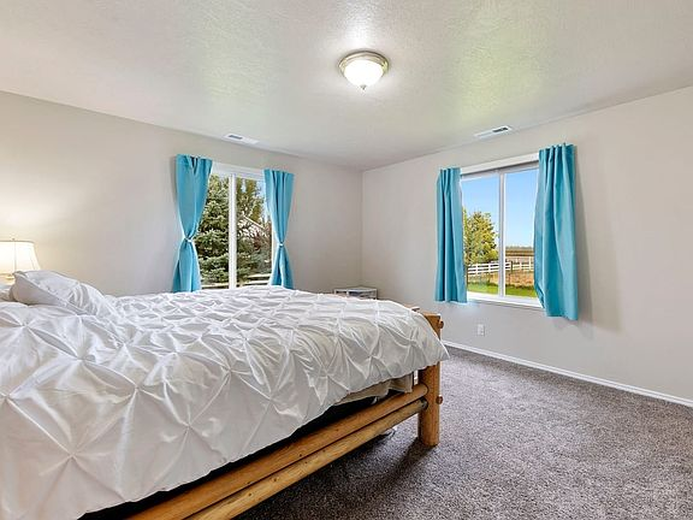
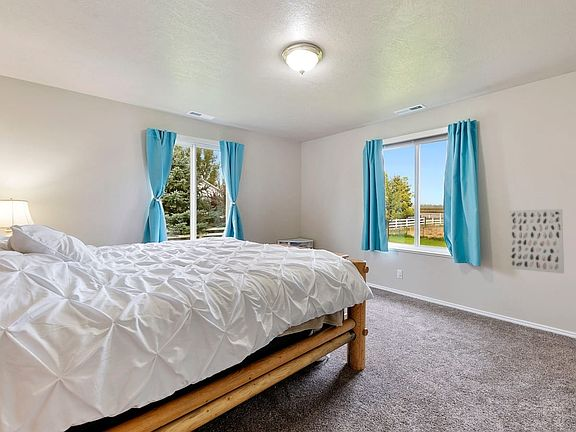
+ wall art [508,208,565,274]
